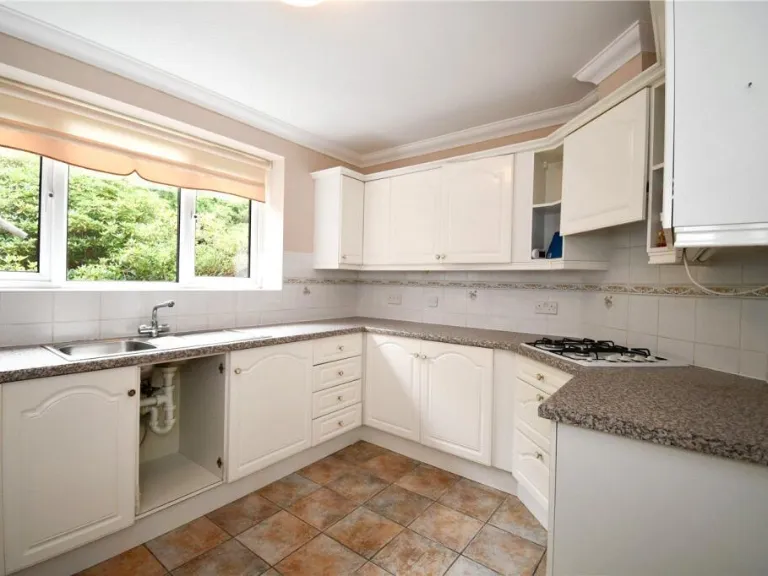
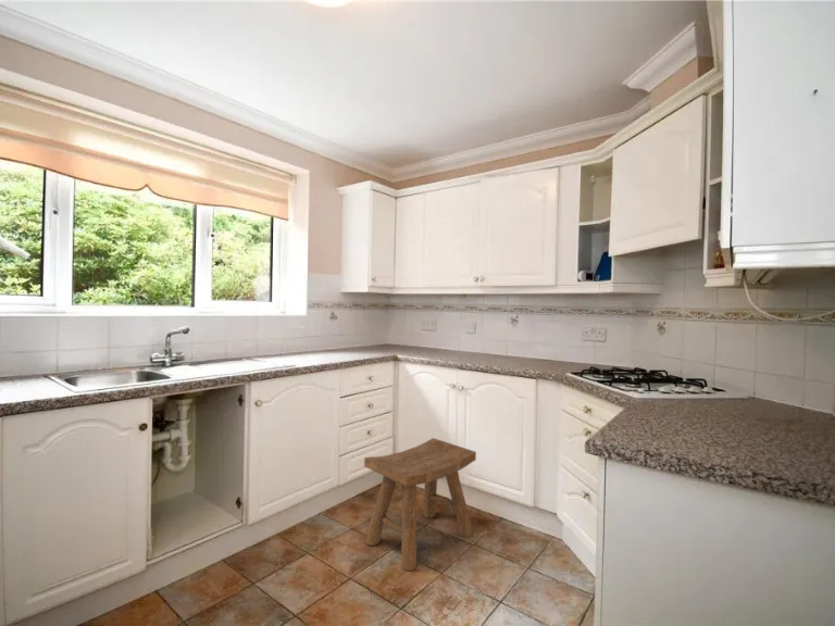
+ stool [363,437,477,572]
